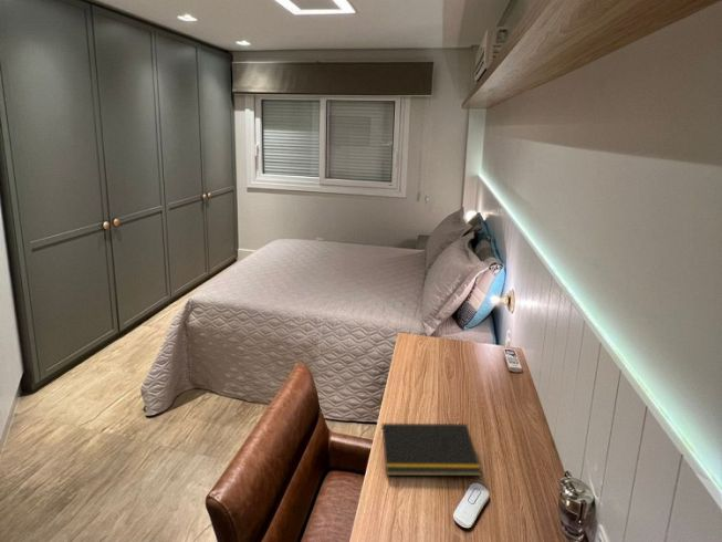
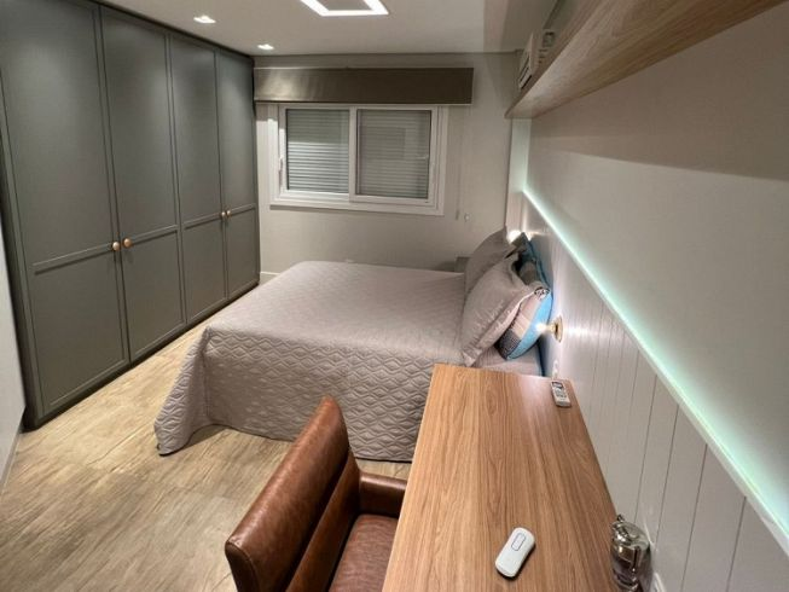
- notepad [378,423,483,477]
